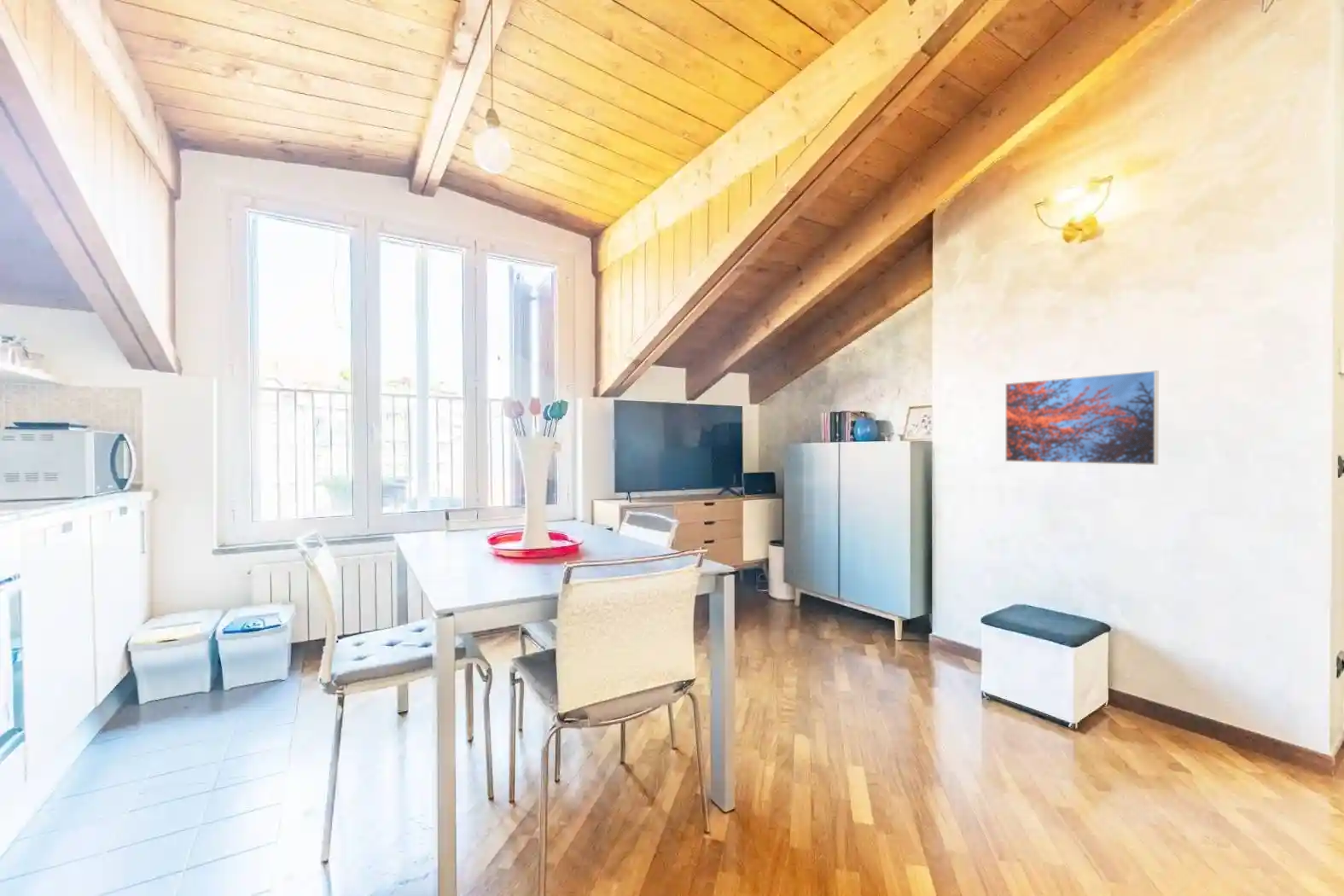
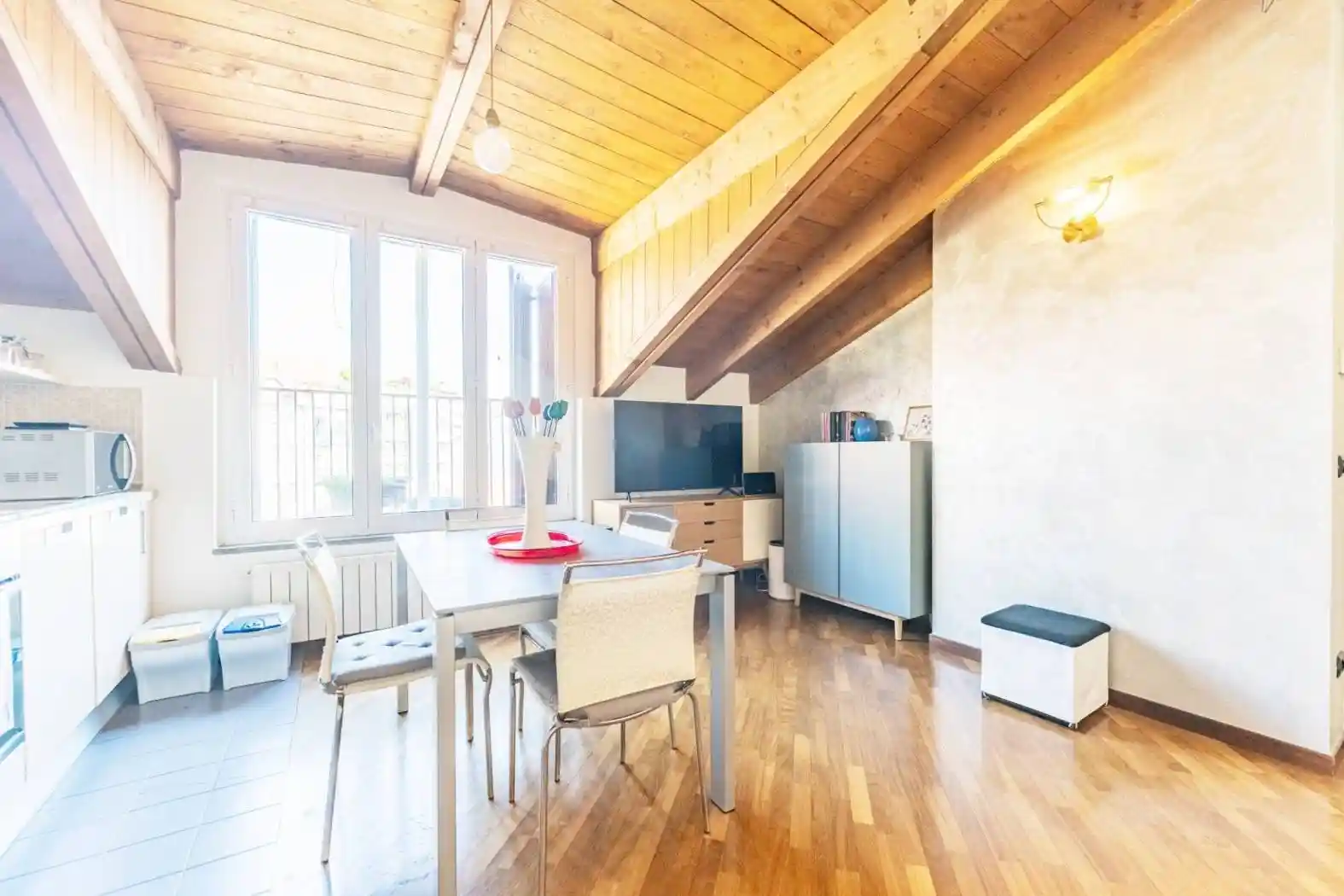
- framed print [1004,369,1159,466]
